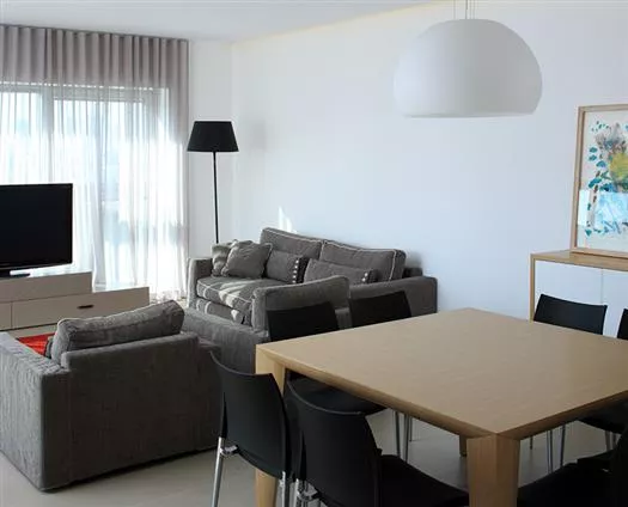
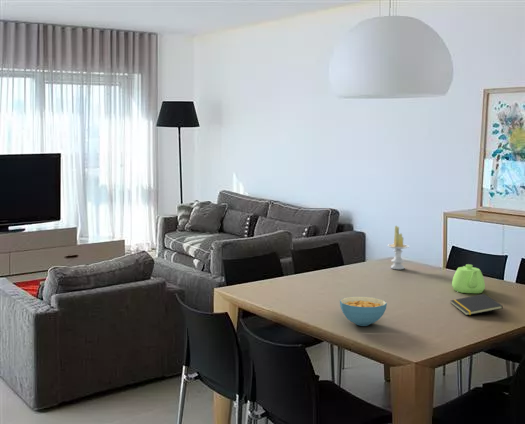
+ teapot [451,263,486,294]
+ candle [386,225,410,270]
+ cereal bowl [339,296,388,327]
+ notepad [450,293,504,316]
